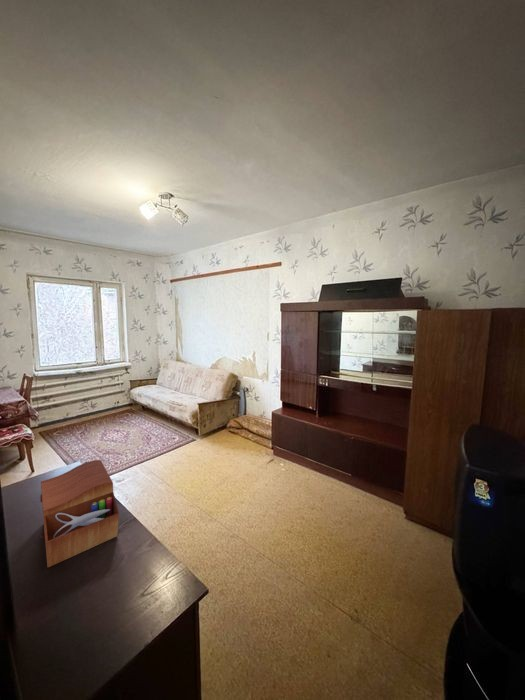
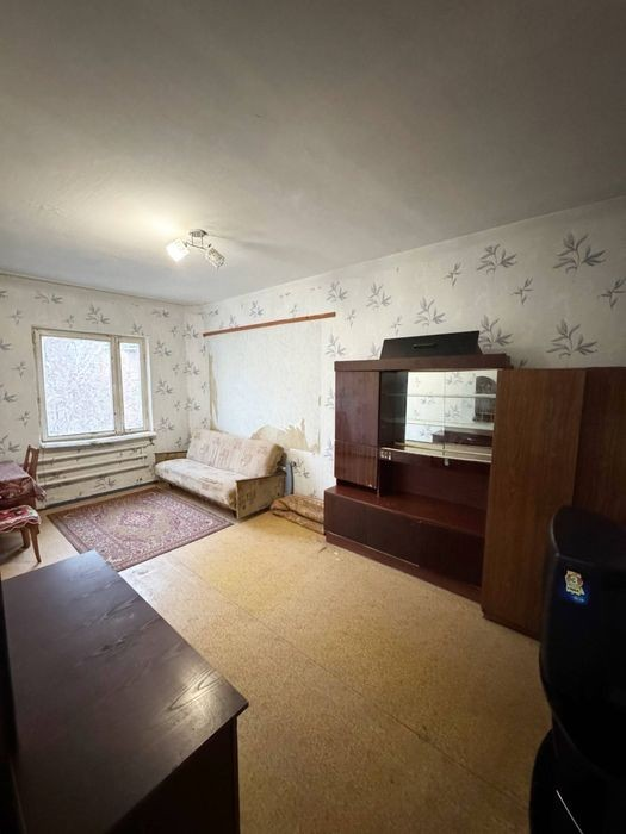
- sewing box [39,459,120,568]
